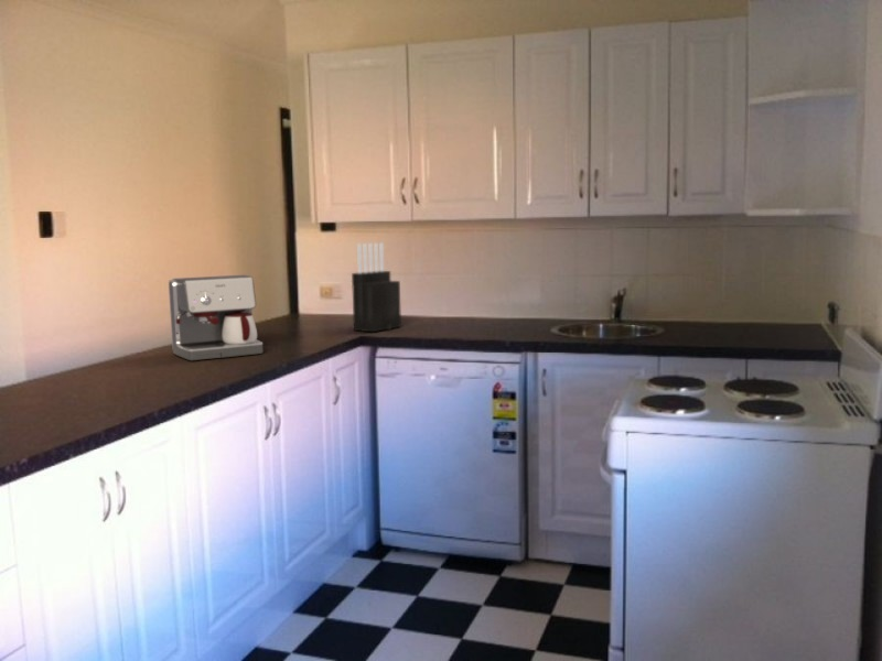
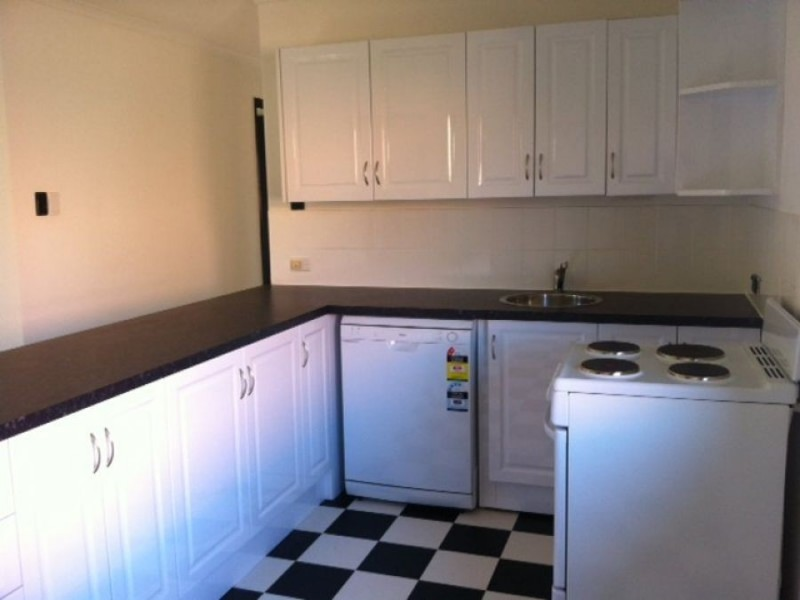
- coffee maker [168,274,263,361]
- knife block [351,241,402,333]
